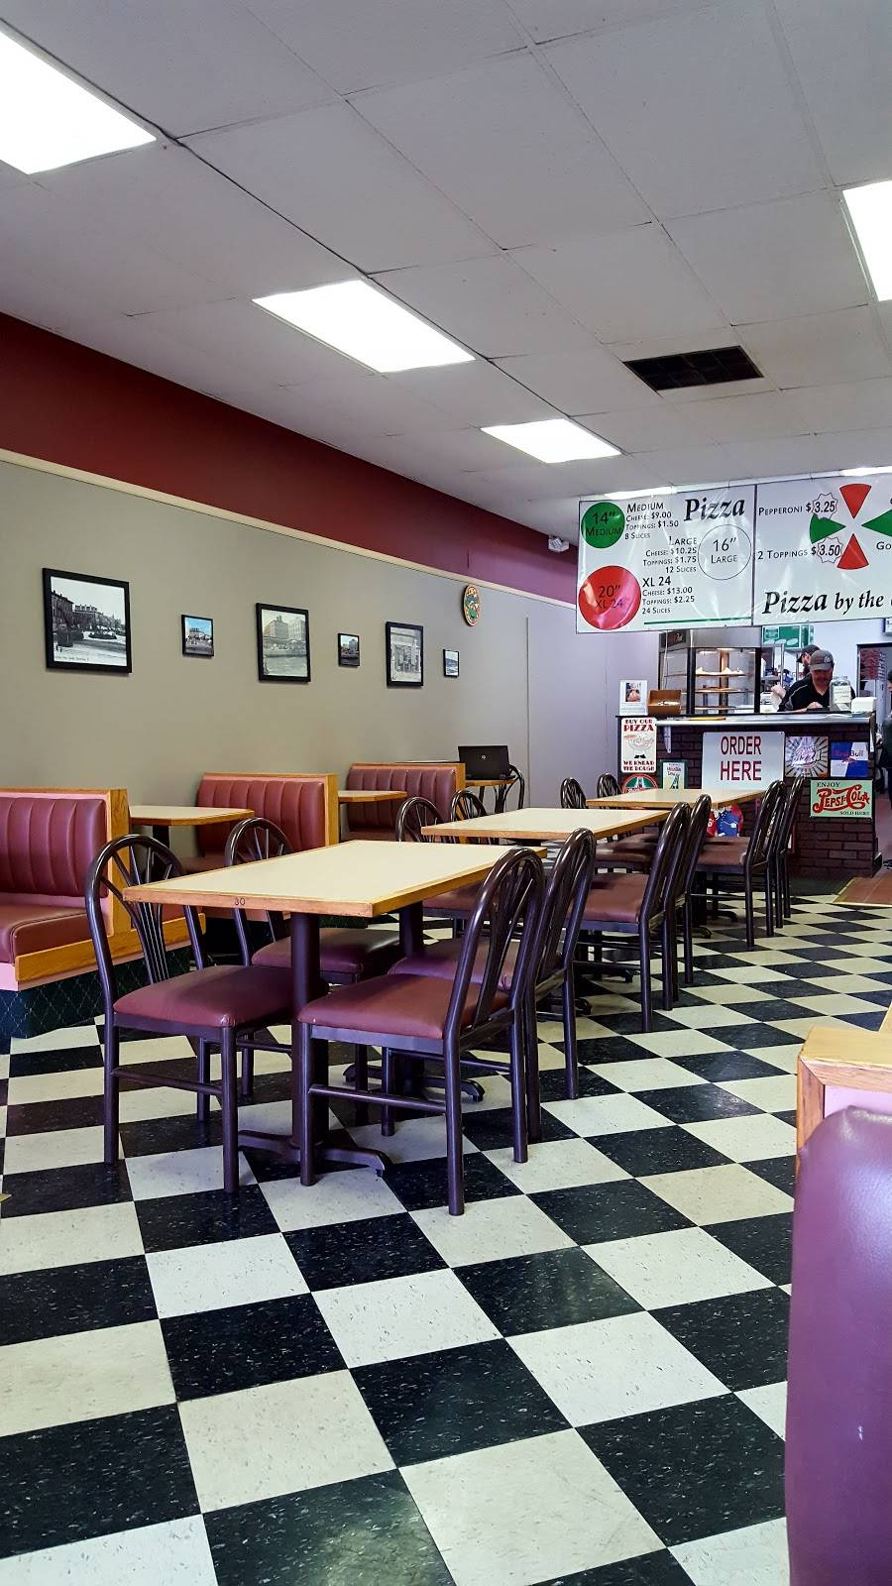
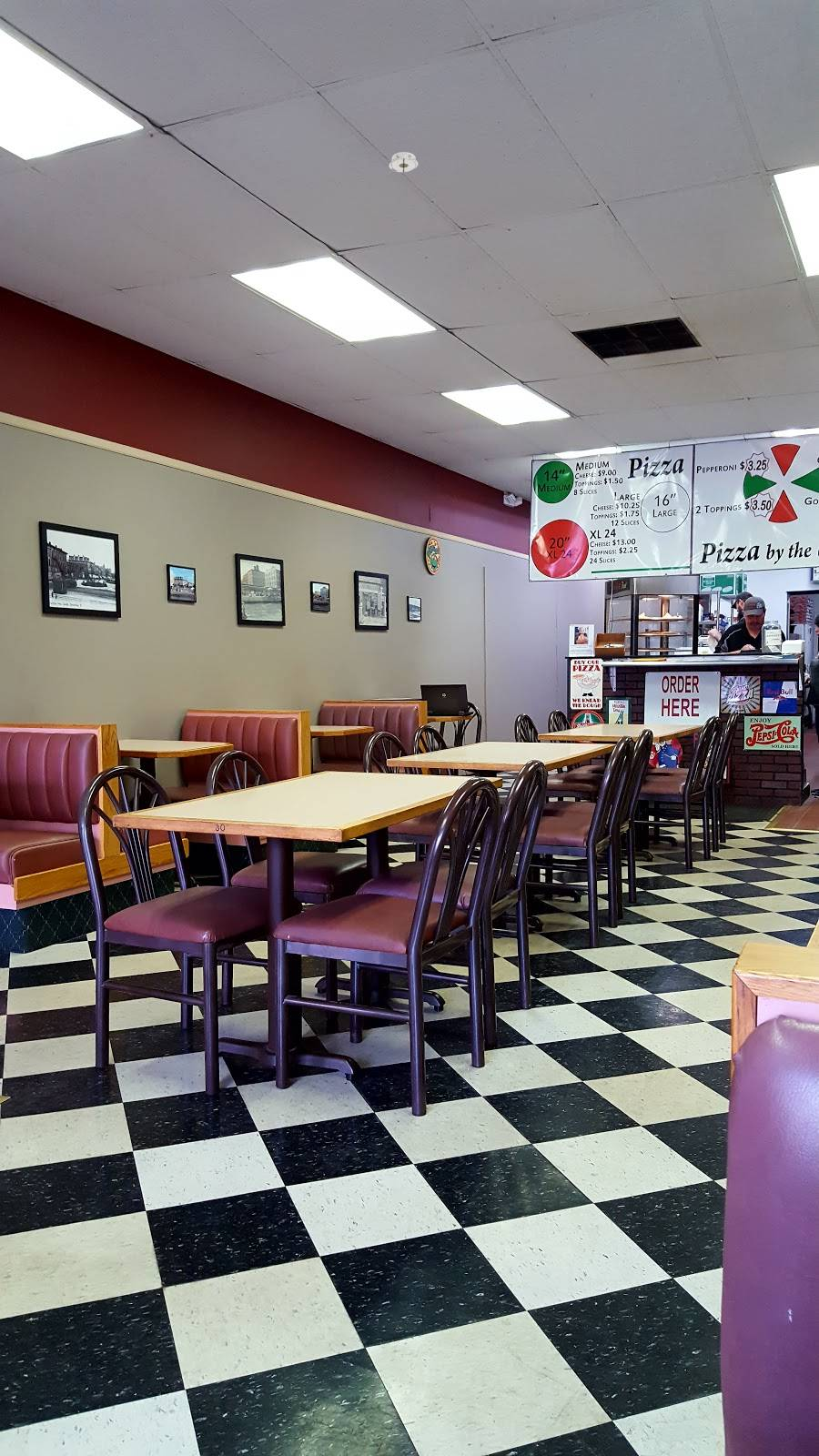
+ smoke detector [387,151,419,175]
